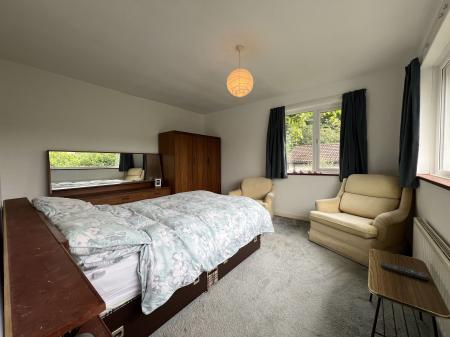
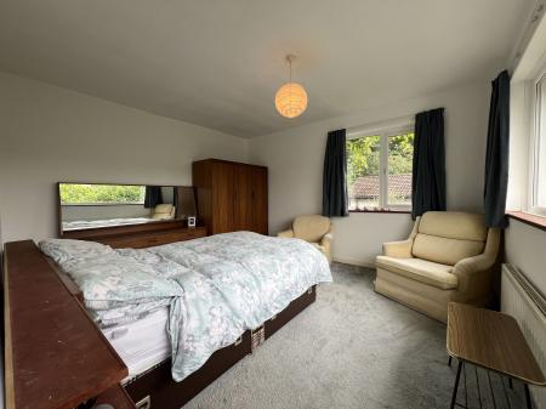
- remote control [380,261,430,281]
